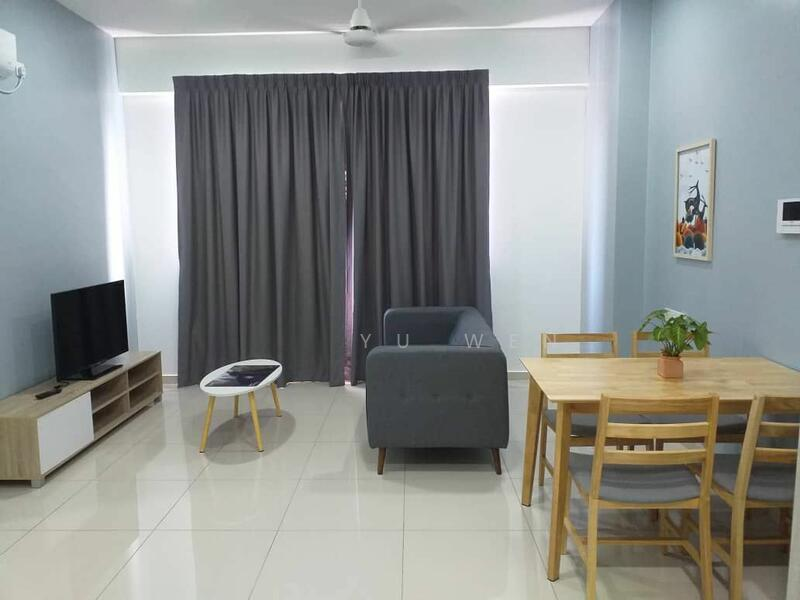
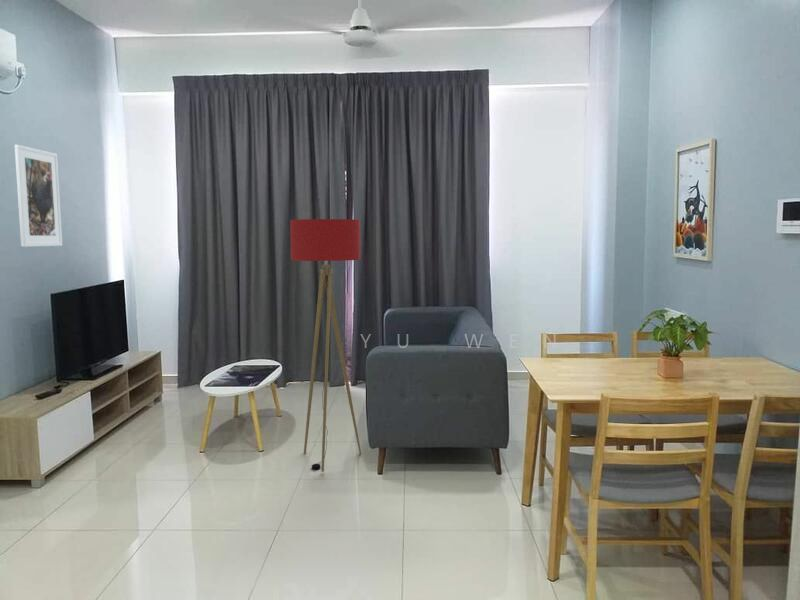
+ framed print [14,143,63,248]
+ floor lamp [289,218,362,473]
